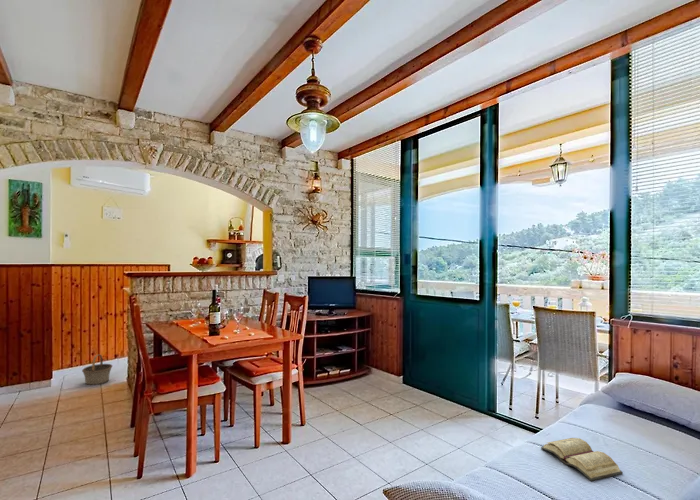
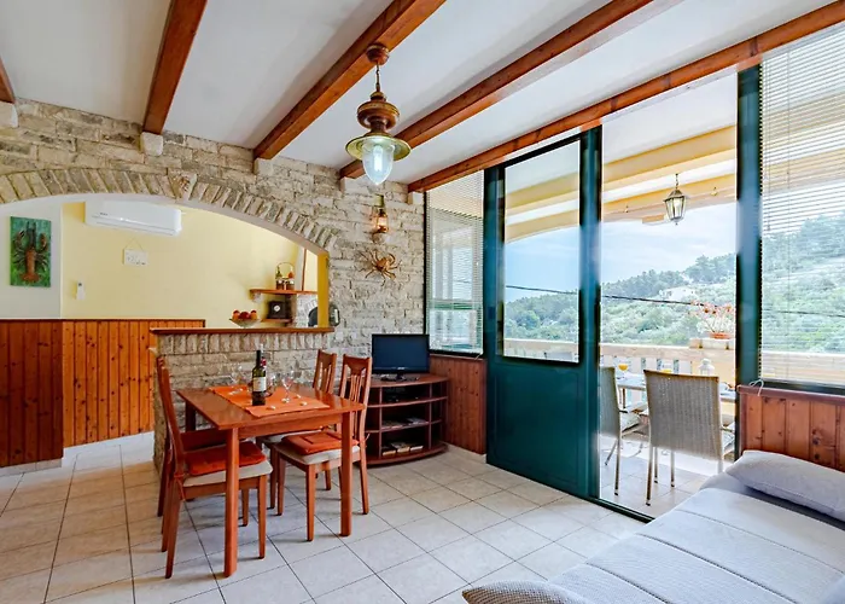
- basket [81,354,113,386]
- diary [540,437,624,482]
